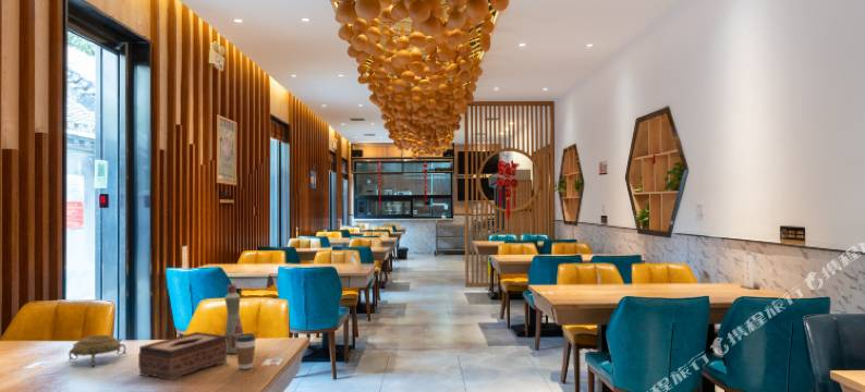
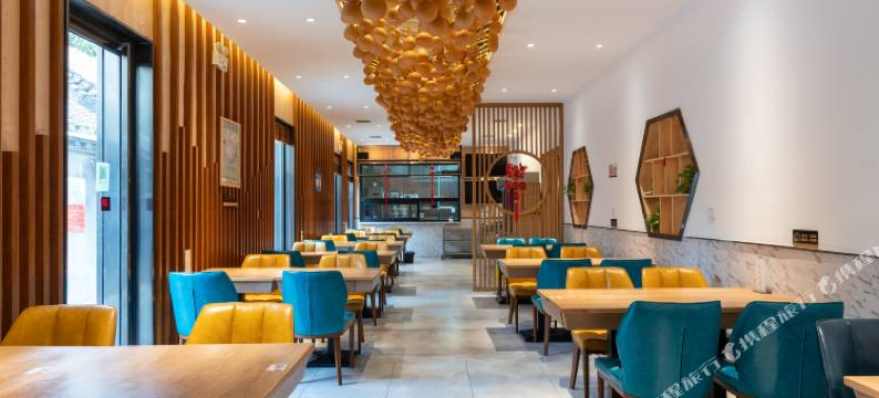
- decorative bowl [68,334,127,369]
- bottle [223,283,245,355]
- tissue box [137,331,229,381]
- coffee cup [235,332,257,370]
